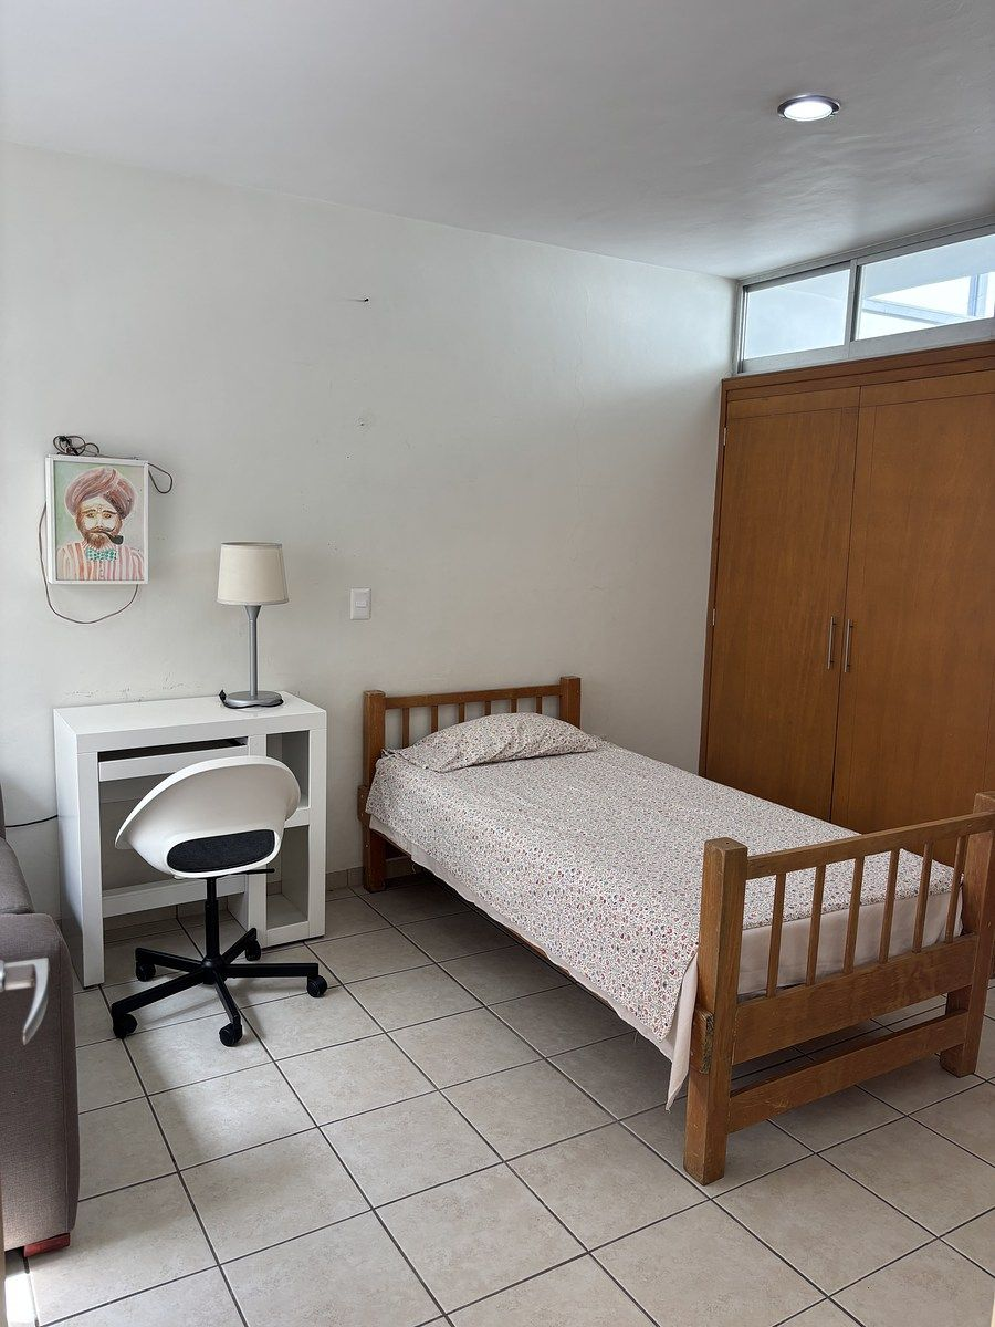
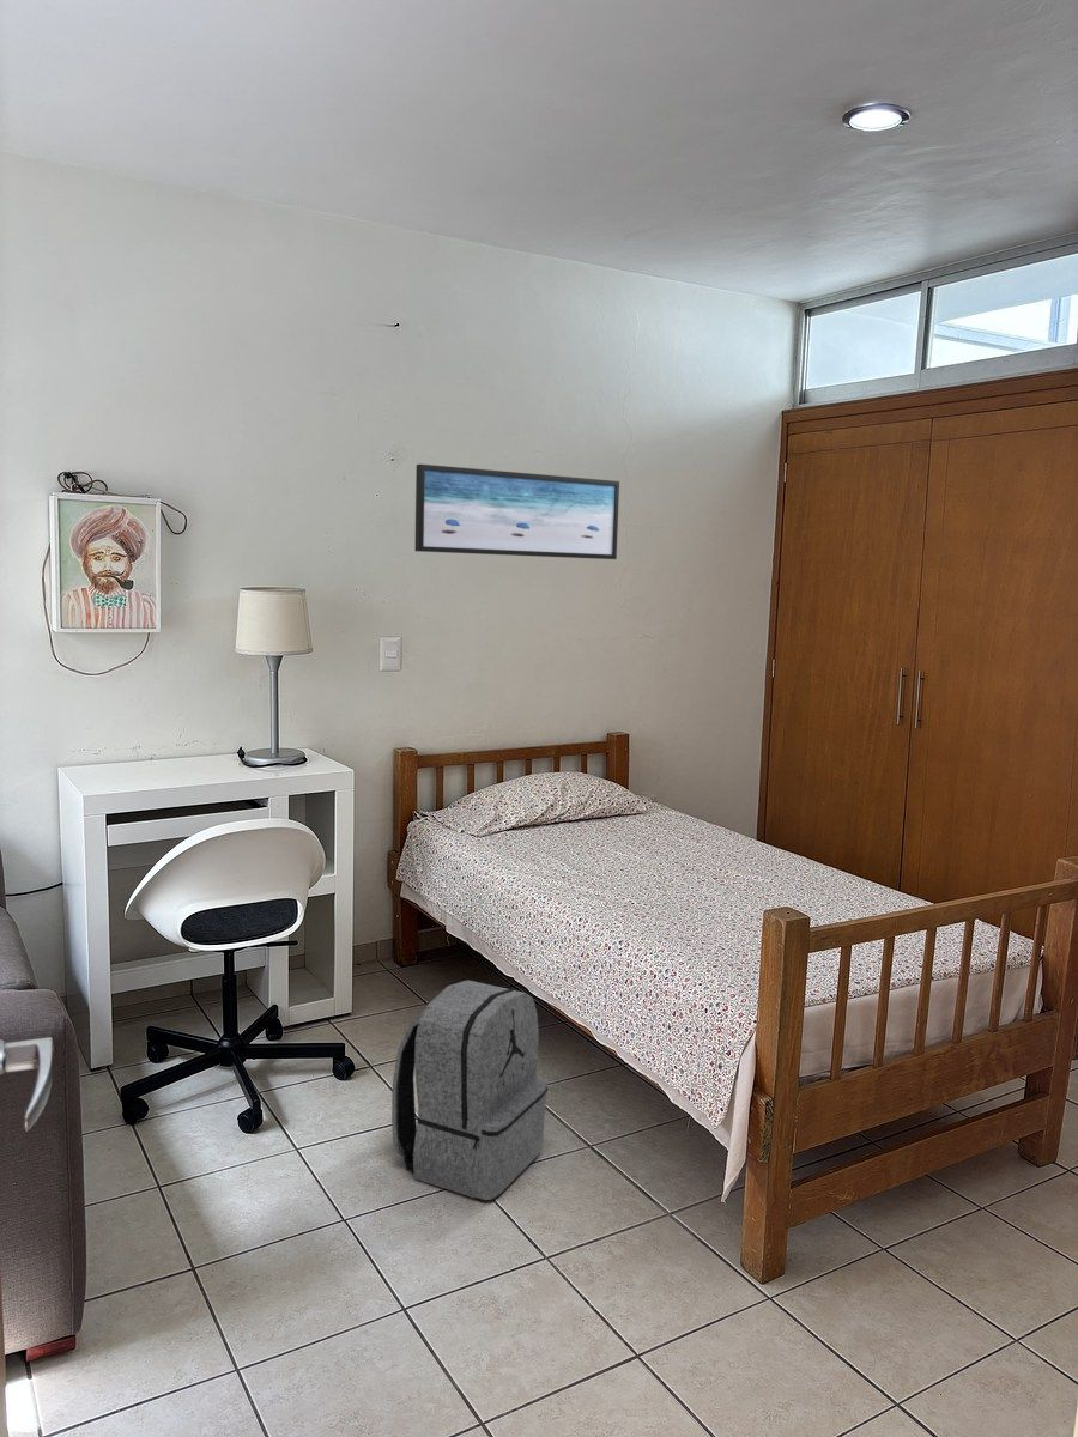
+ backpack [390,980,549,1201]
+ wall art [413,463,620,560]
